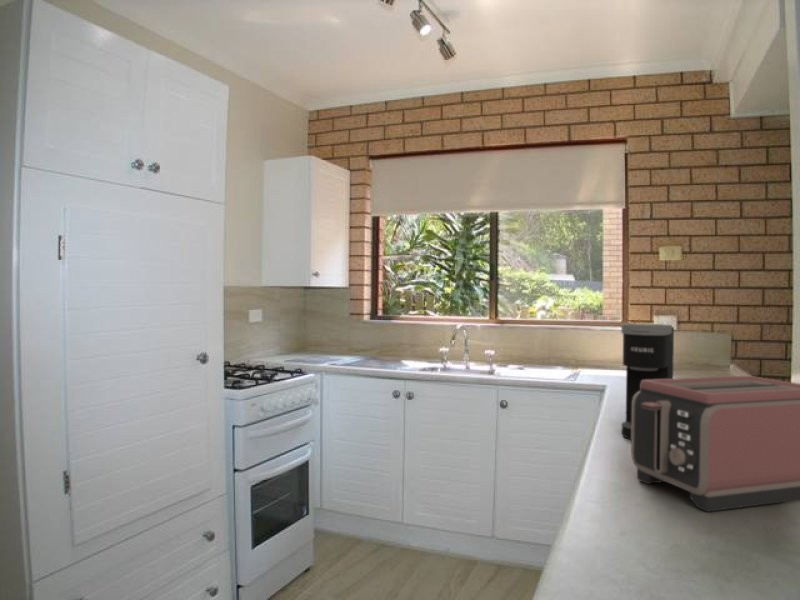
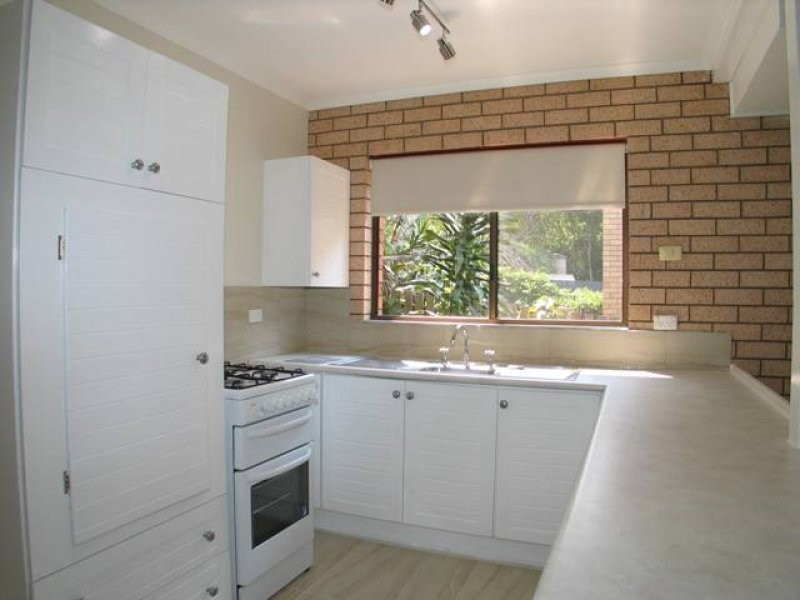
- coffee maker [620,322,675,440]
- toaster [630,375,800,513]
